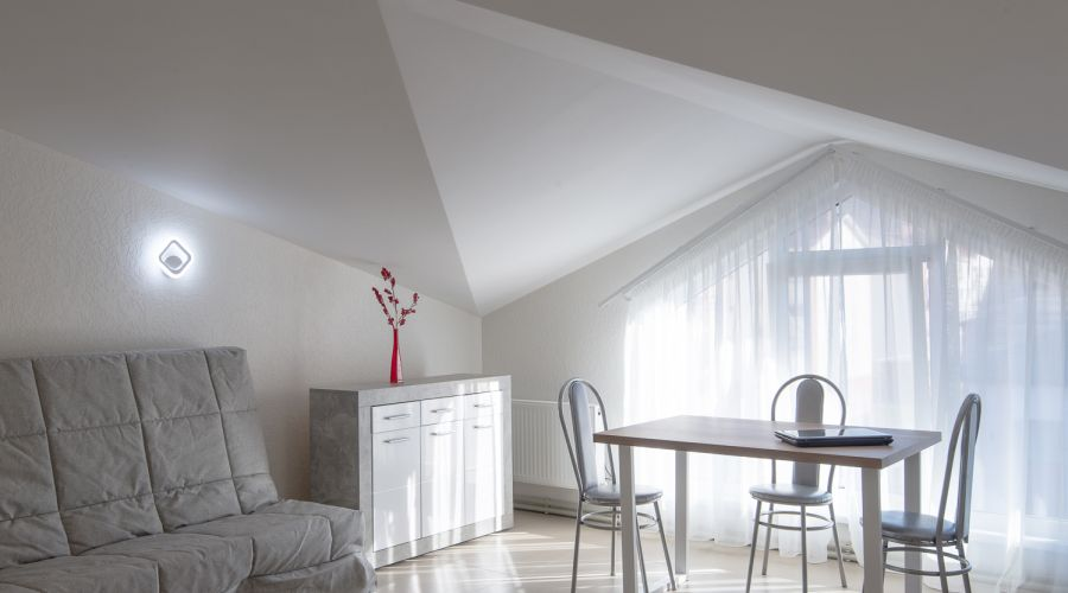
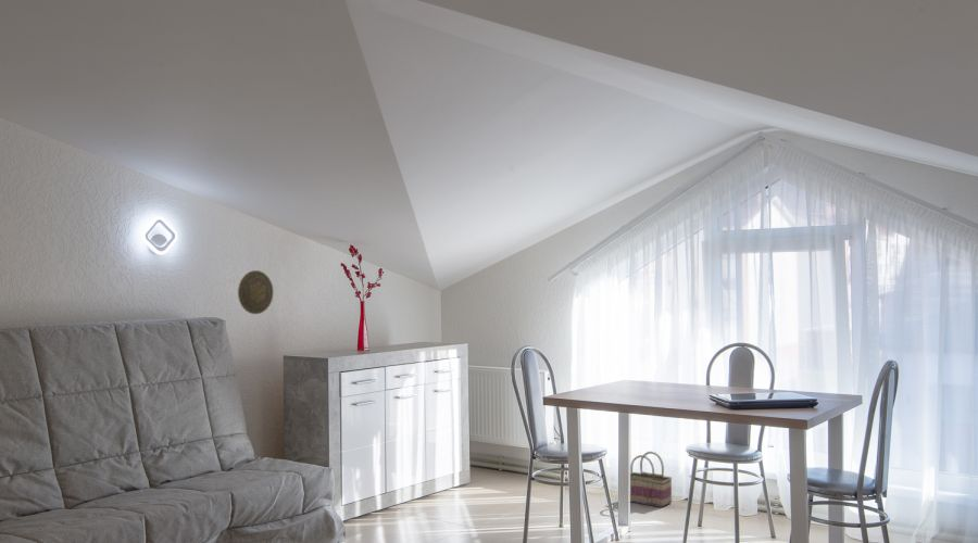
+ basket [629,451,673,508]
+ decorative plate [237,269,274,315]
